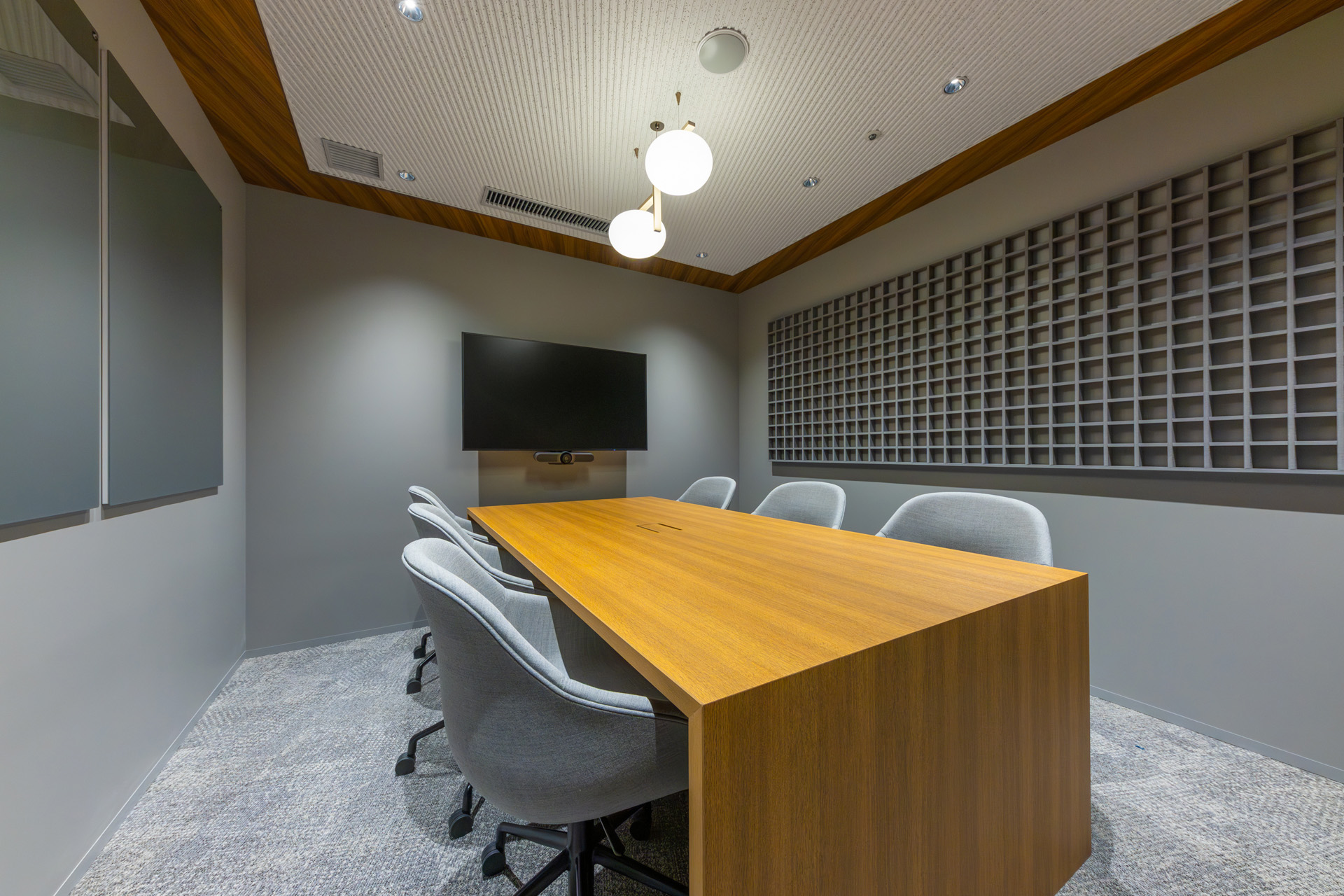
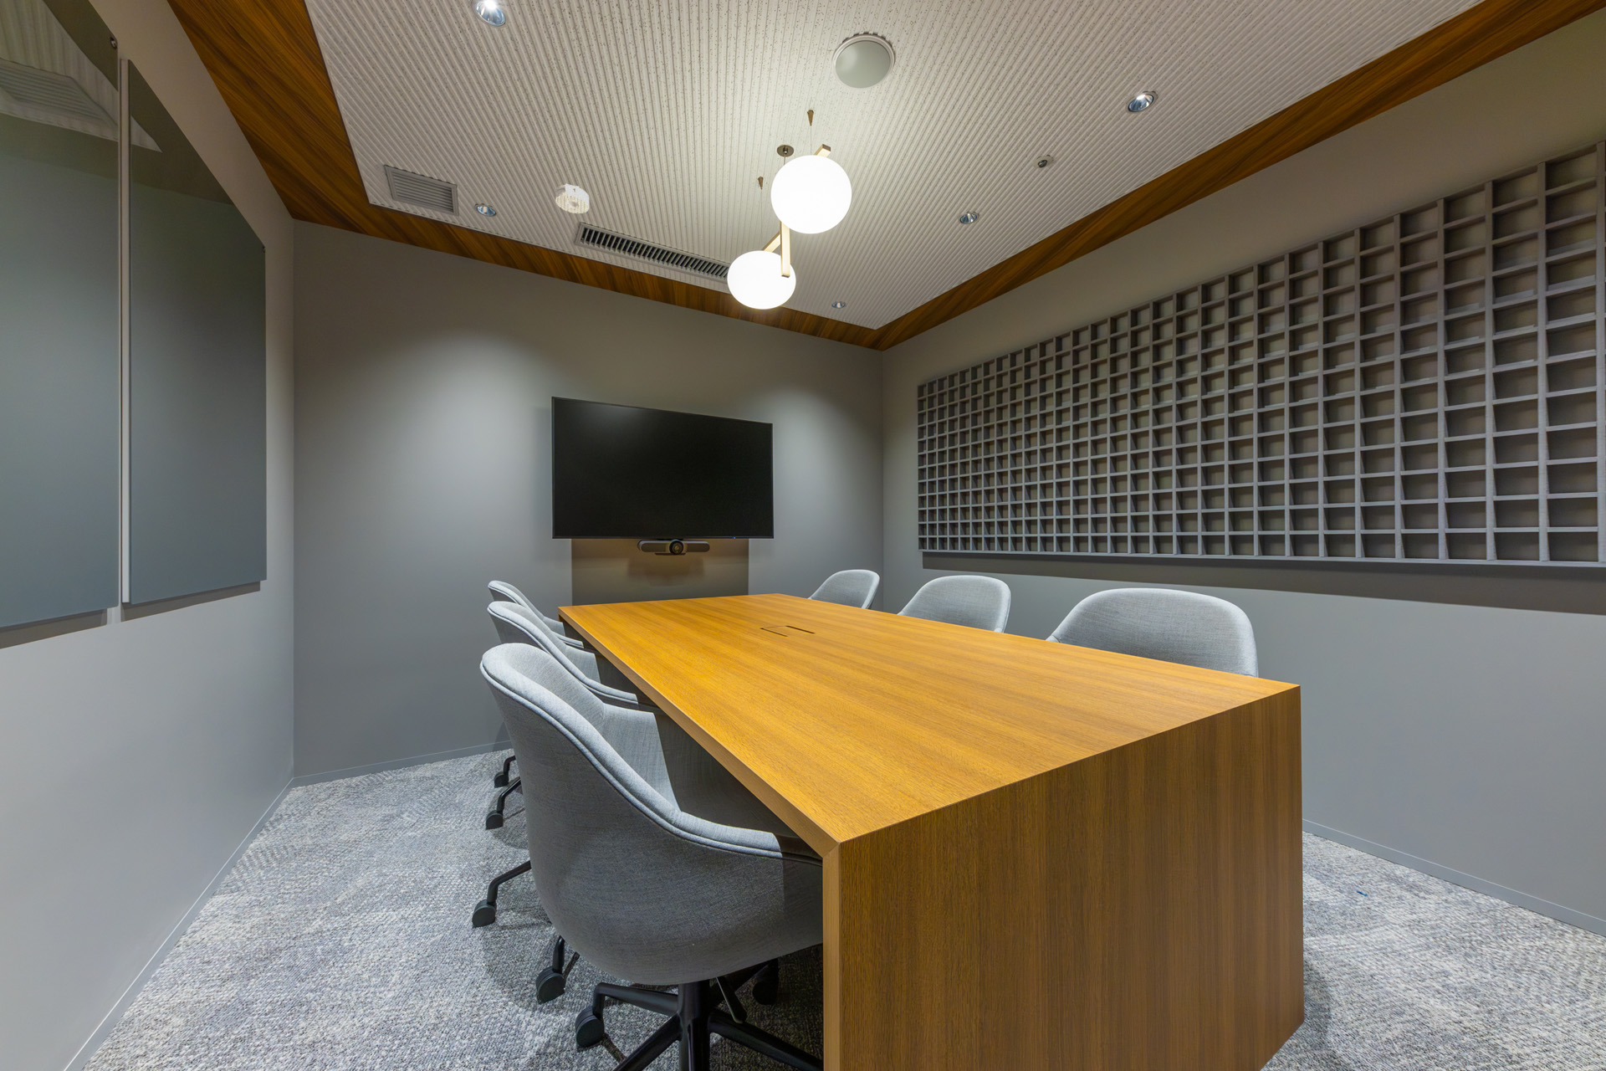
+ smoke detector [554,183,589,214]
